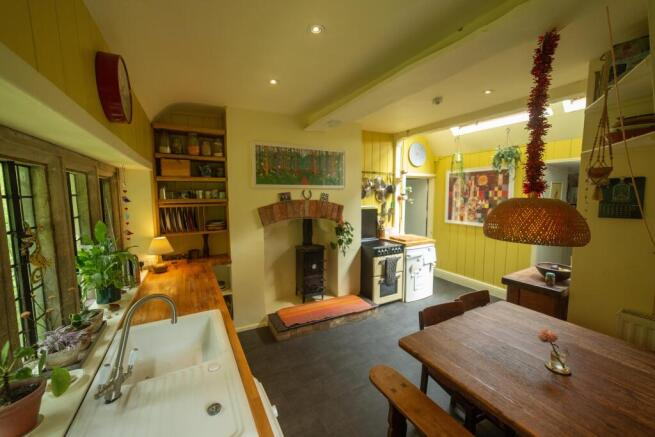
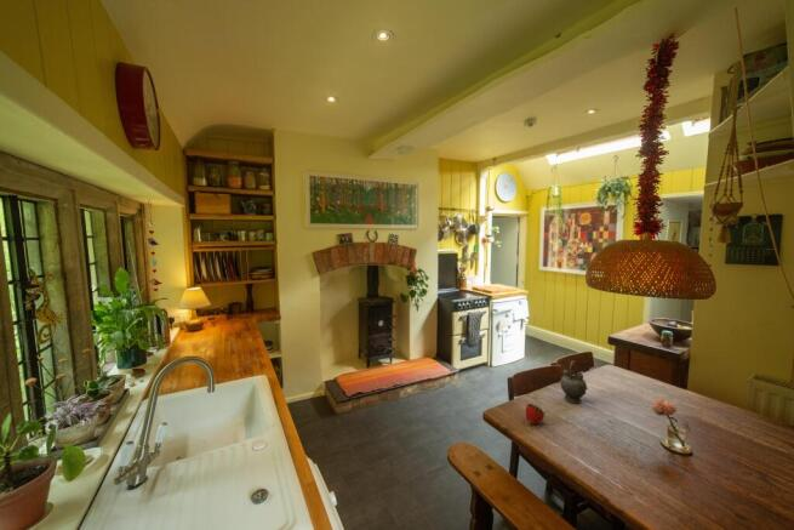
+ fruit [525,403,547,426]
+ teapot [559,359,589,404]
